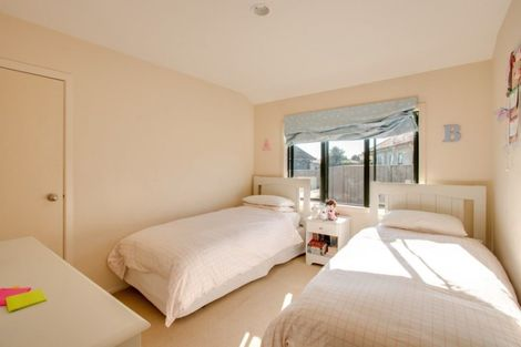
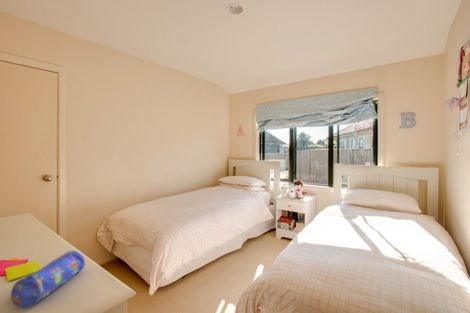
+ pencil case [10,249,86,309]
